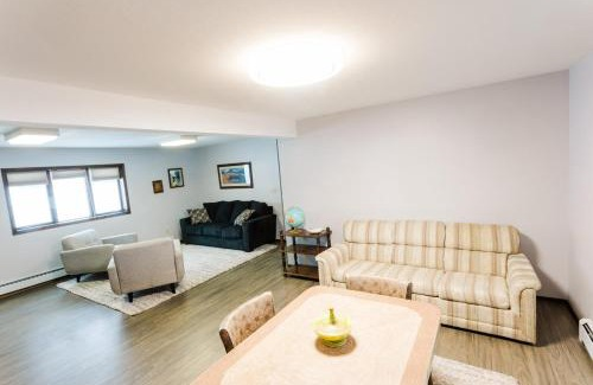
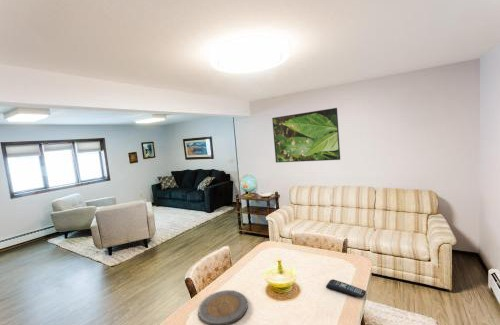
+ remote control [325,278,367,299]
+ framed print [271,107,341,163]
+ plate [197,289,249,325]
